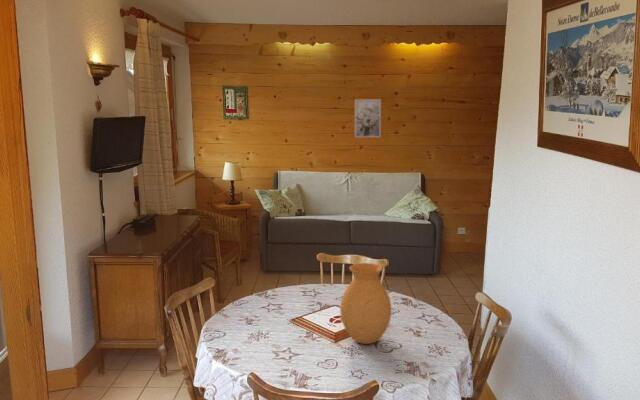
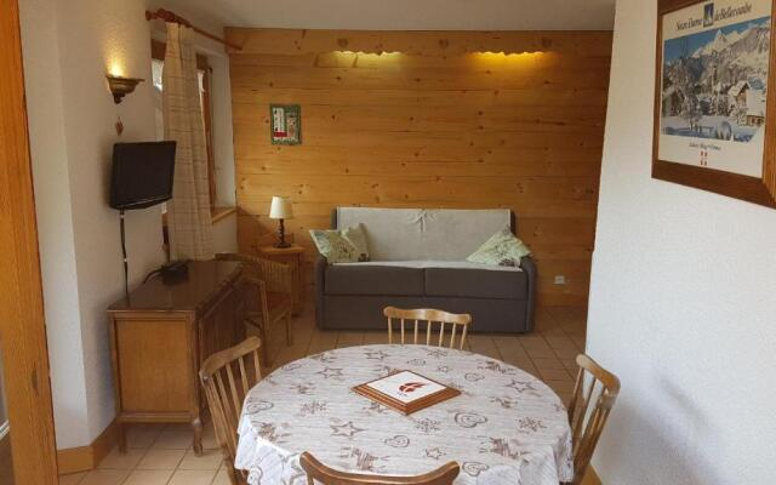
- vase [339,262,392,345]
- wall art [354,98,382,138]
